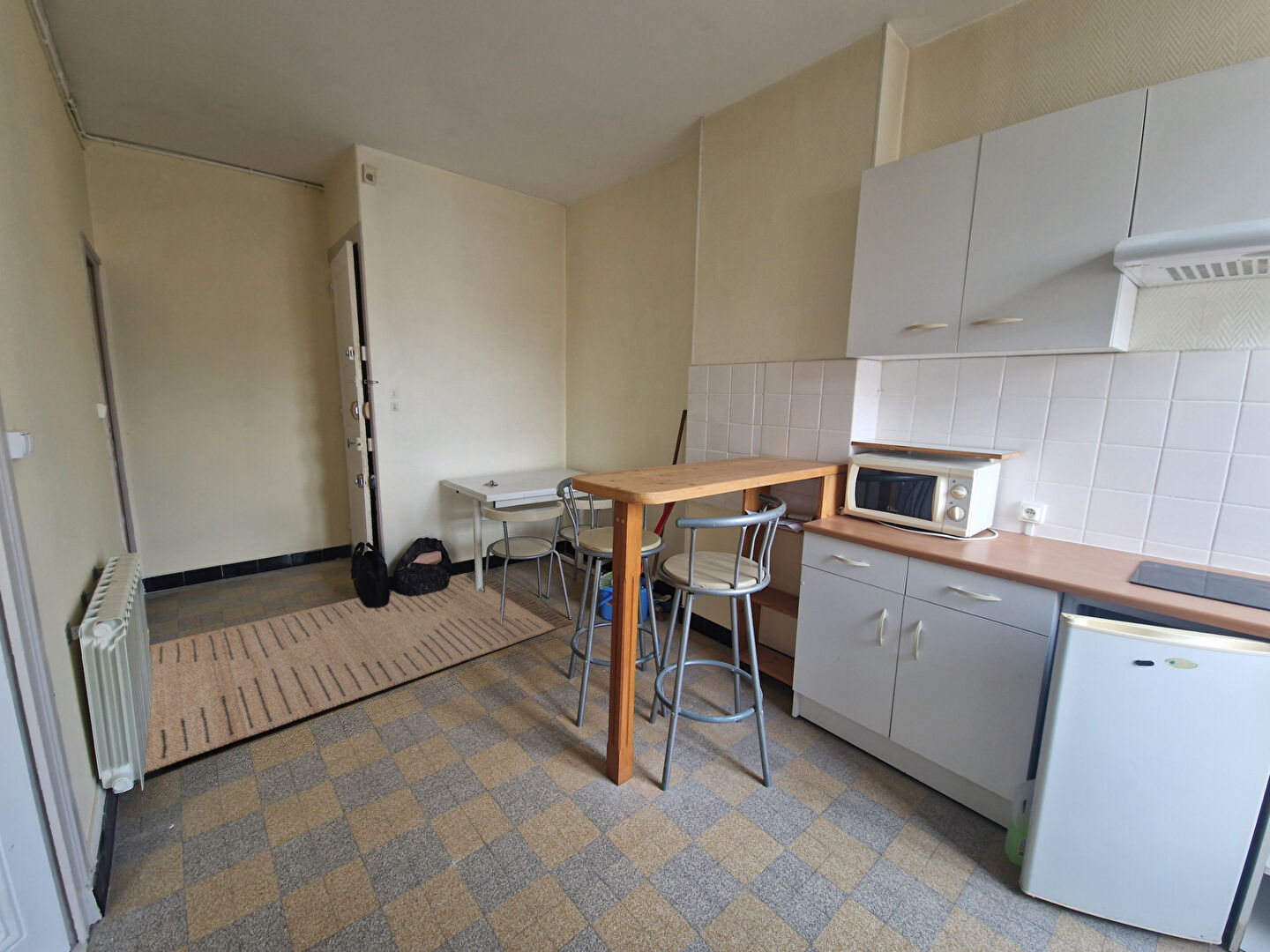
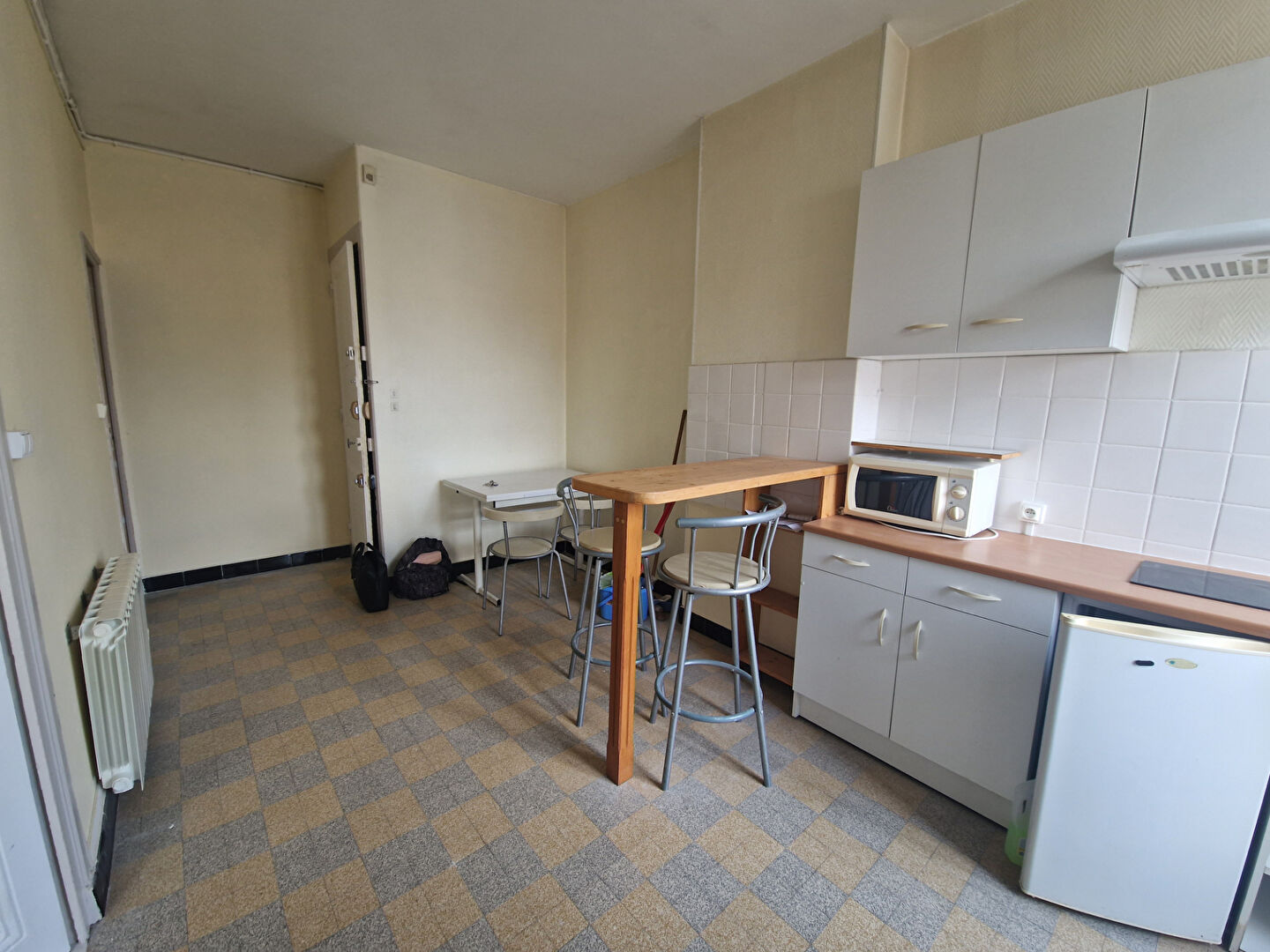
- rug [144,570,573,774]
